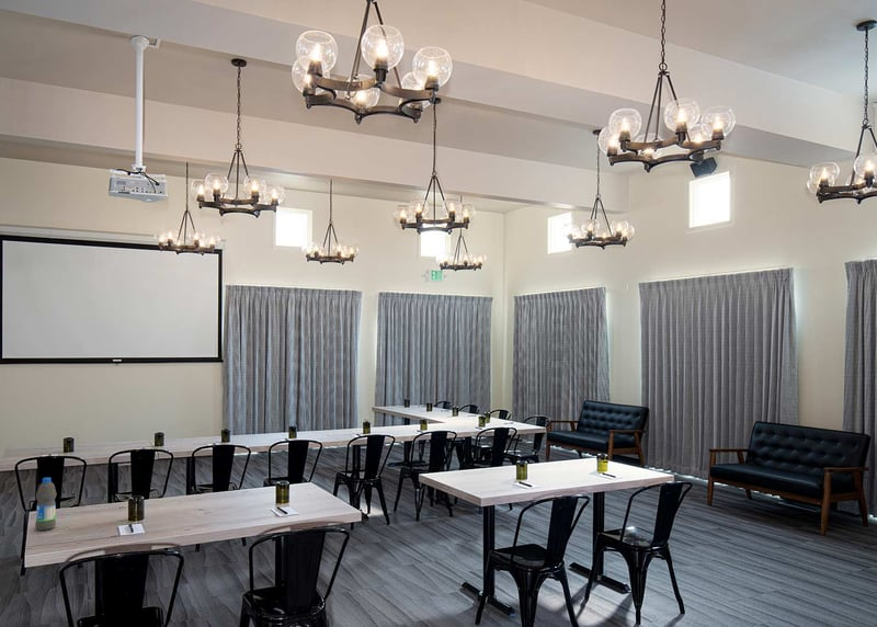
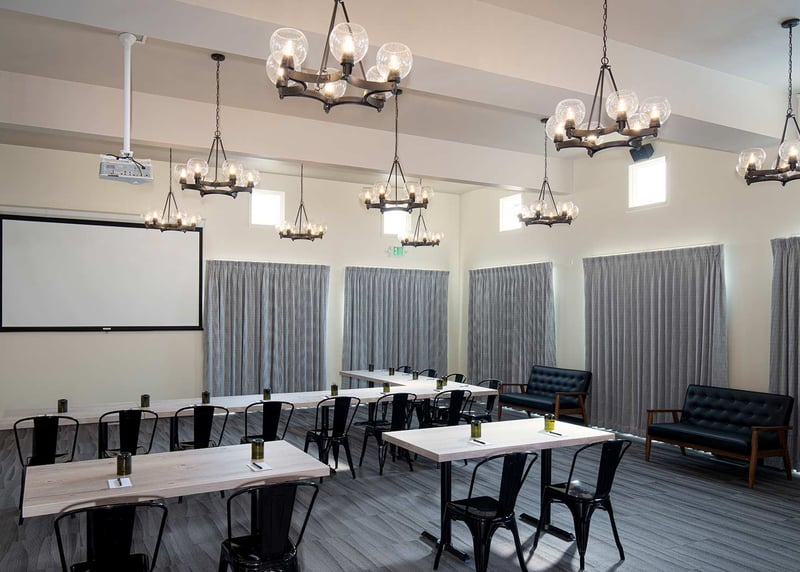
- water bottle [34,477,57,532]
